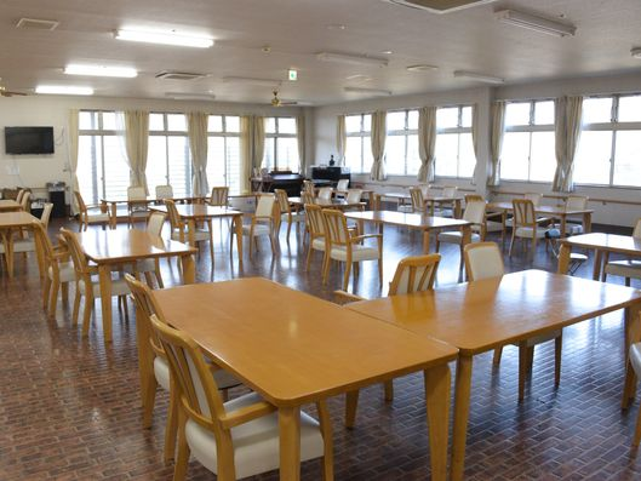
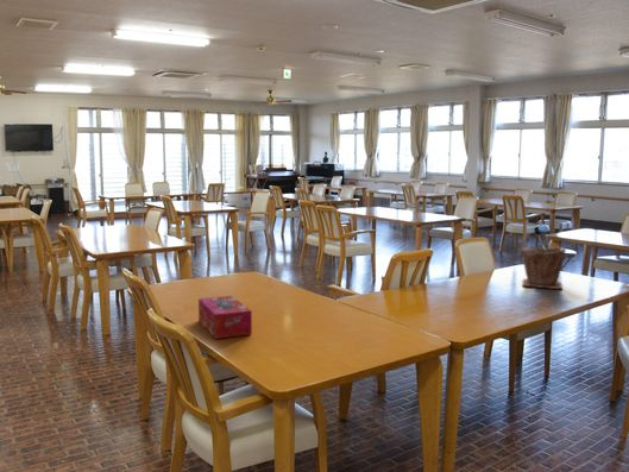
+ plant pot [520,246,567,290]
+ tissue box [197,295,253,340]
